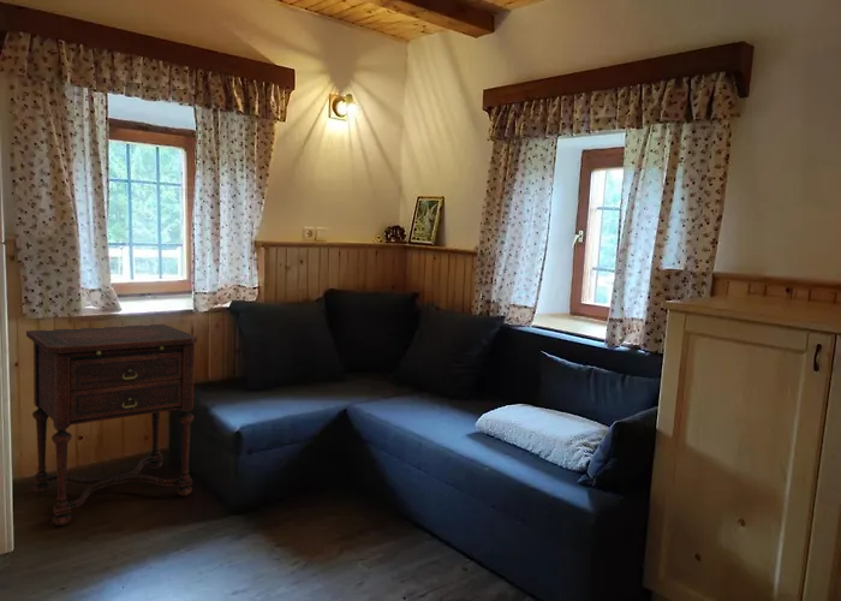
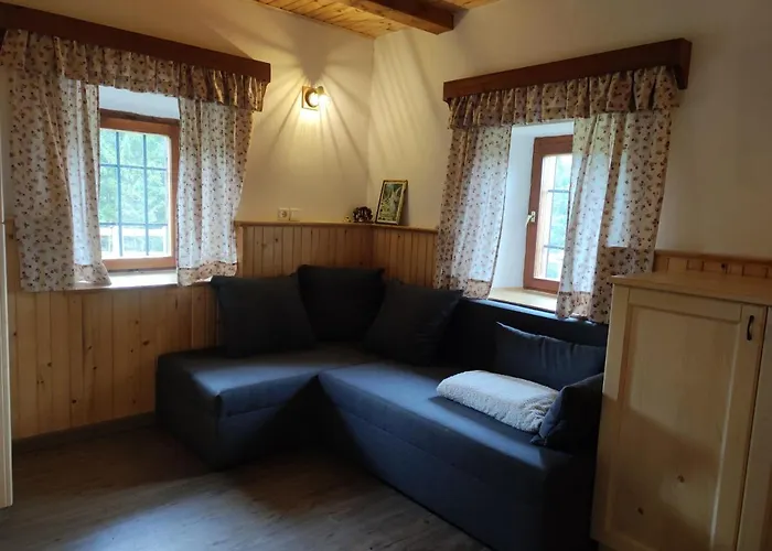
- side table [25,323,198,526]
